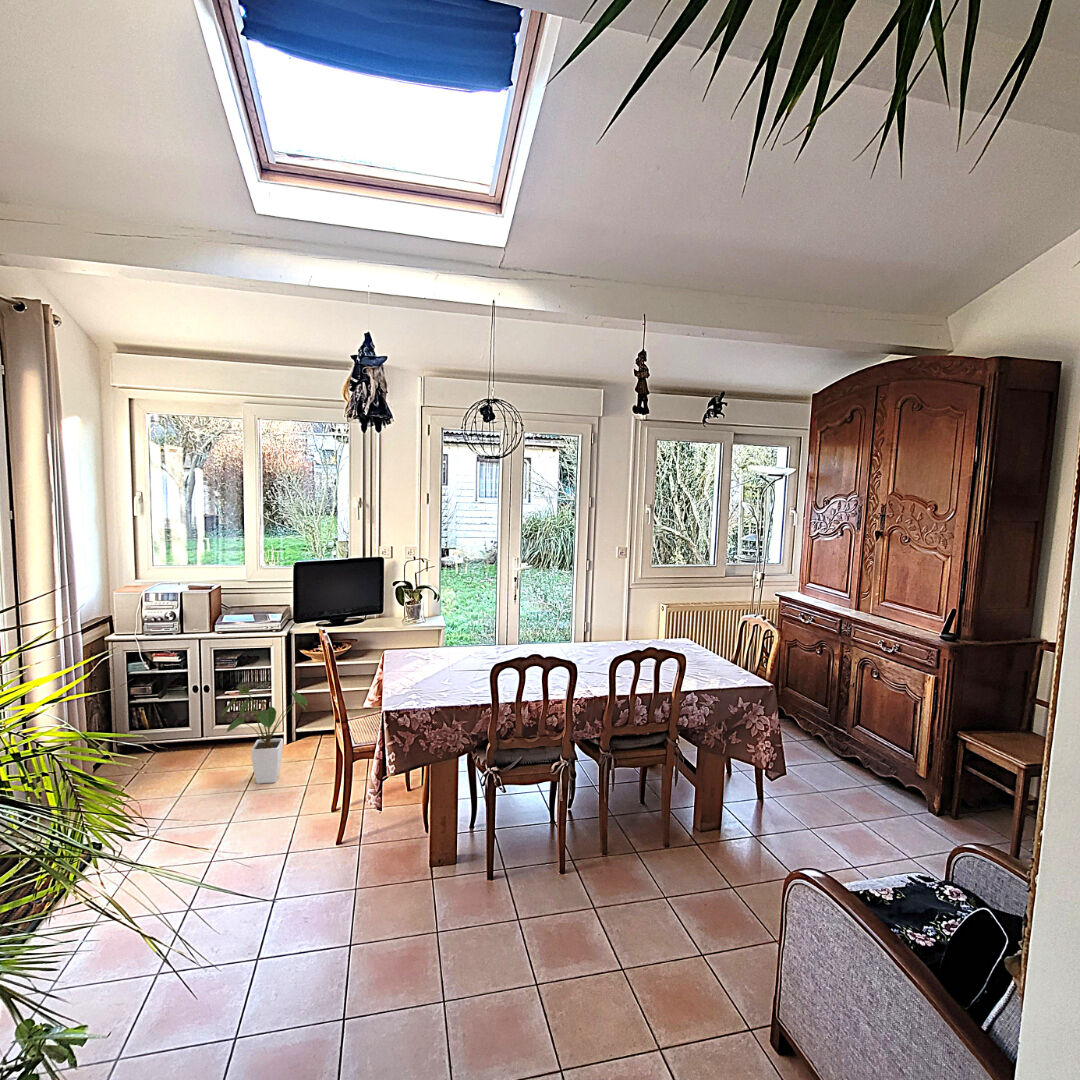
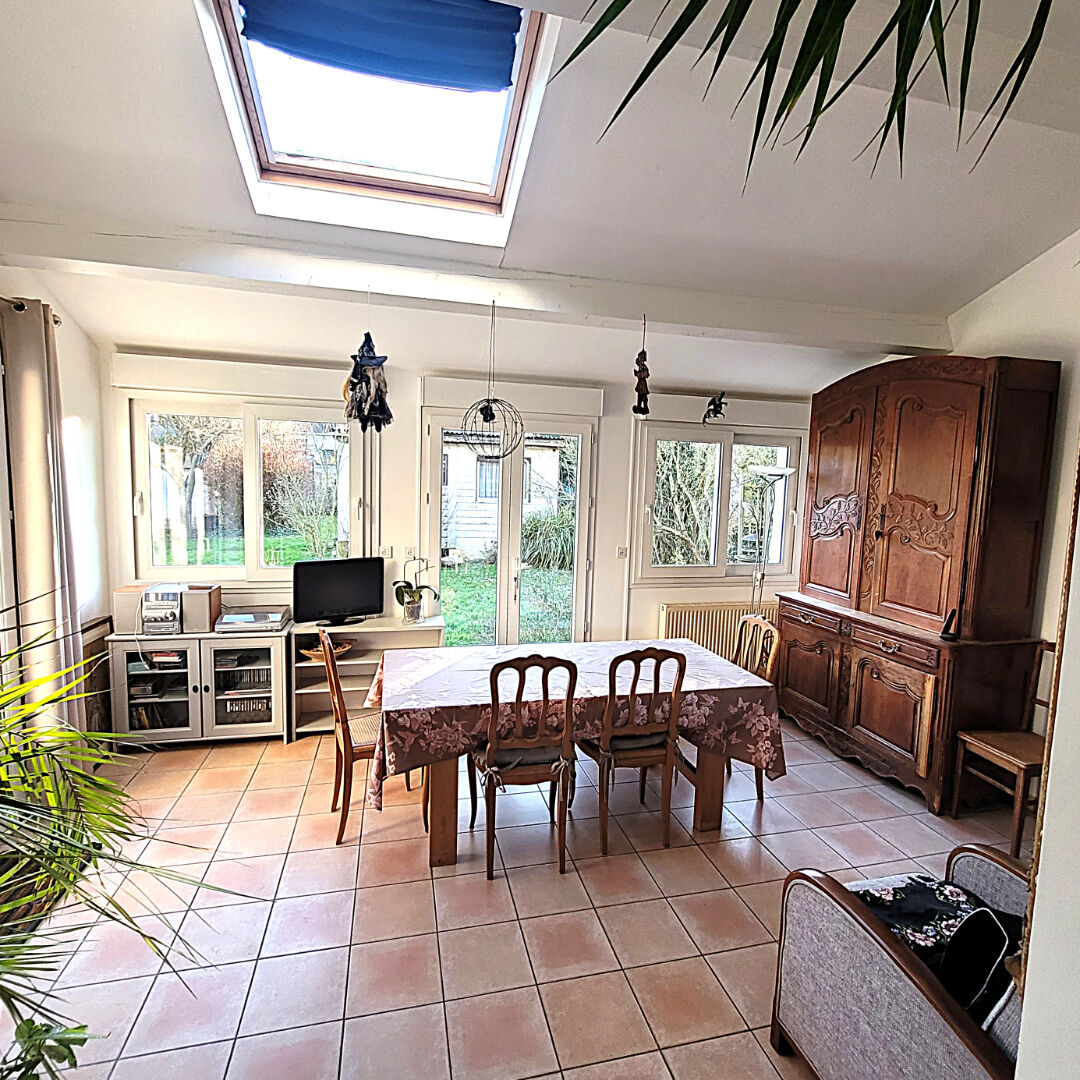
- house plant [221,684,308,785]
